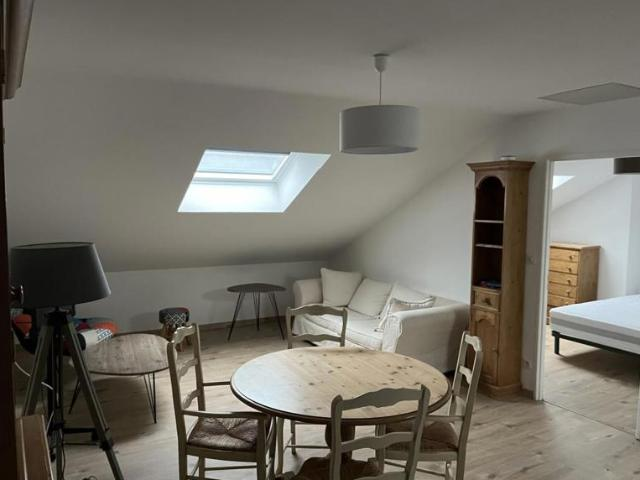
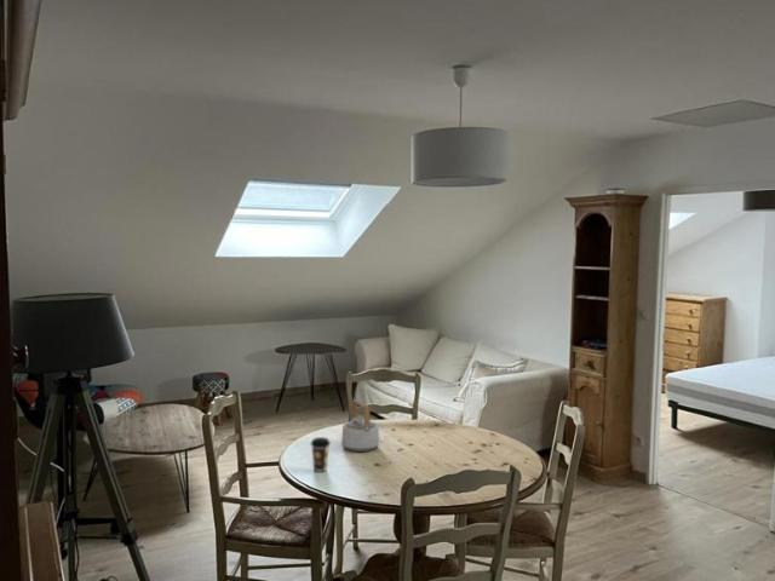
+ teapot [340,399,380,453]
+ coffee cup [310,436,332,473]
